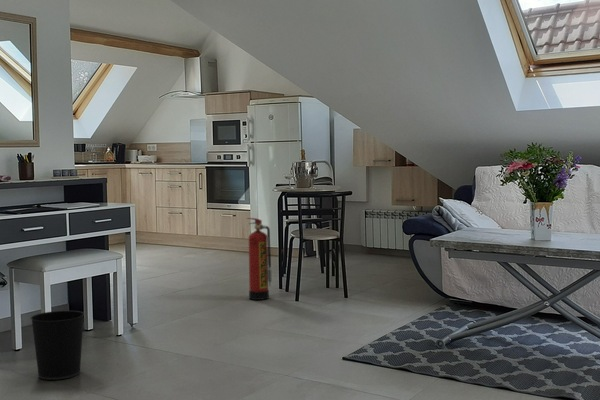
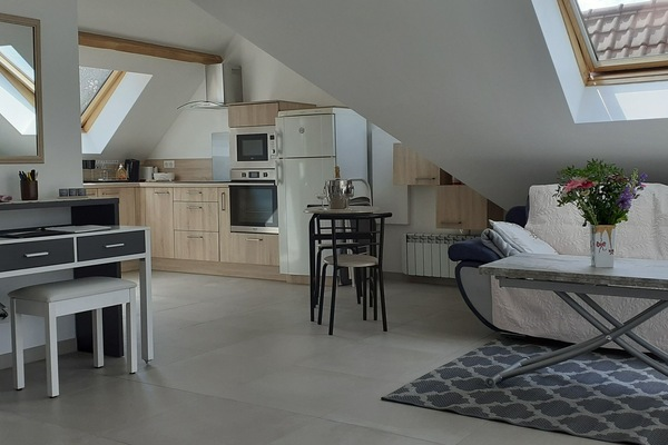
- fire extinguisher [246,217,273,301]
- wastebasket [30,310,85,381]
